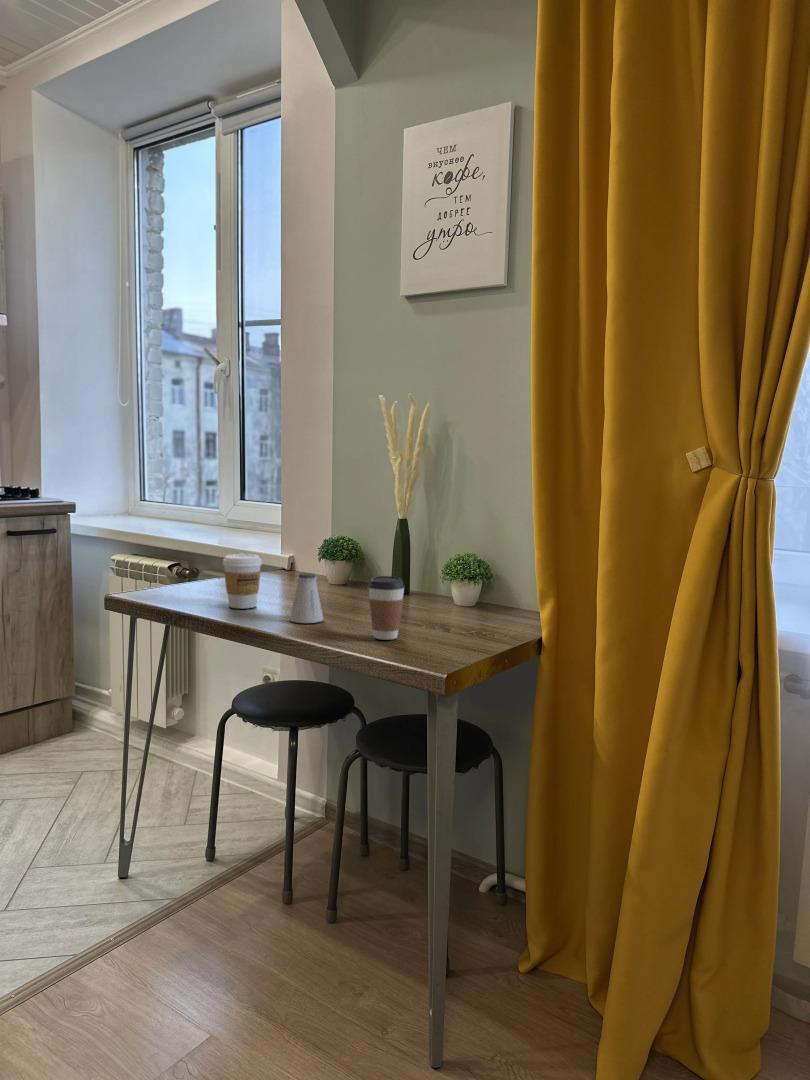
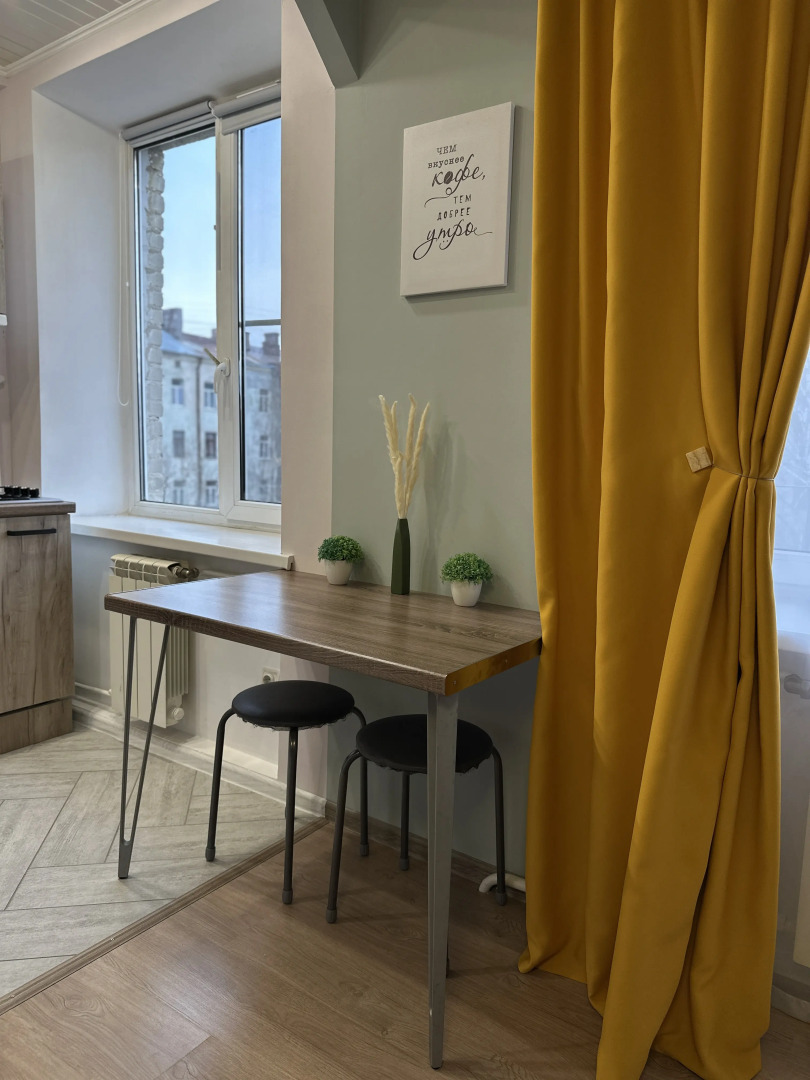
- coffee cup [367,575,406,641]
- saltshaker [288,572,324,624]
- coffee cup [222,552,263,609]
